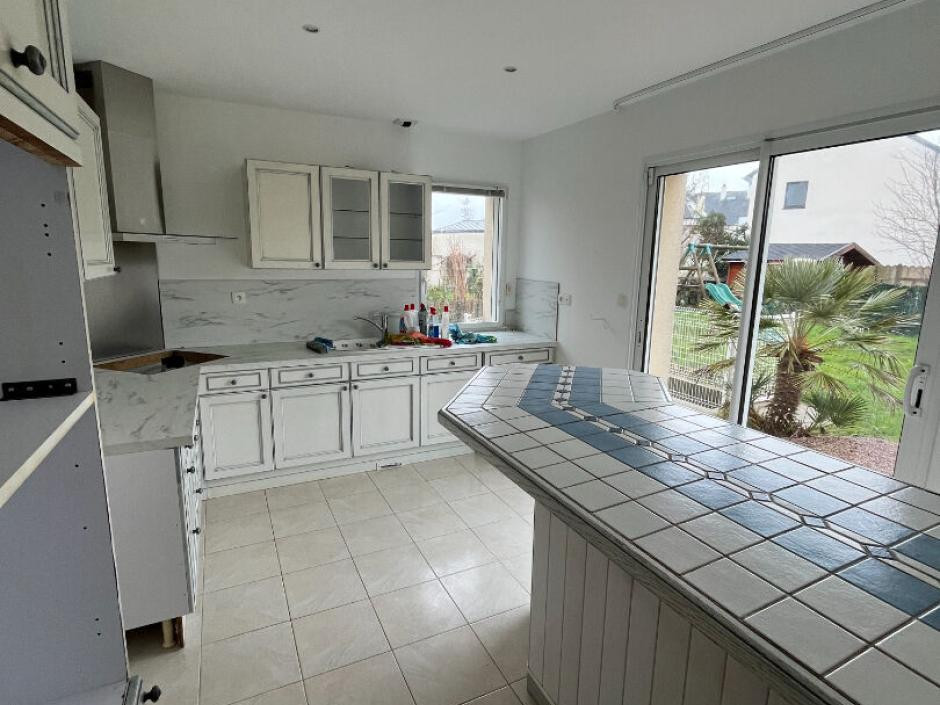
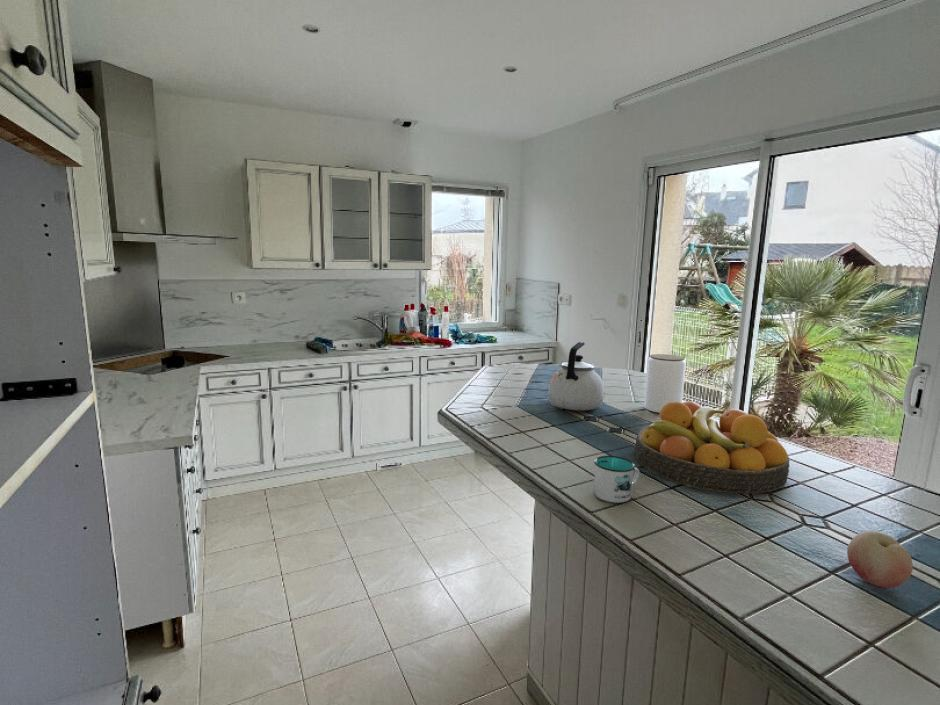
+ jar [643,353,687,414]
+ mug [593,455,640,504]
+ fruit [846,530,914,589]
+ kettle [547,341,606,411]
+ fruit bowl [634,400,790,495]
